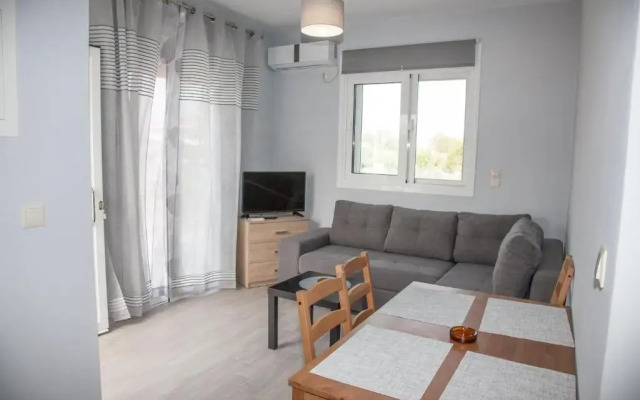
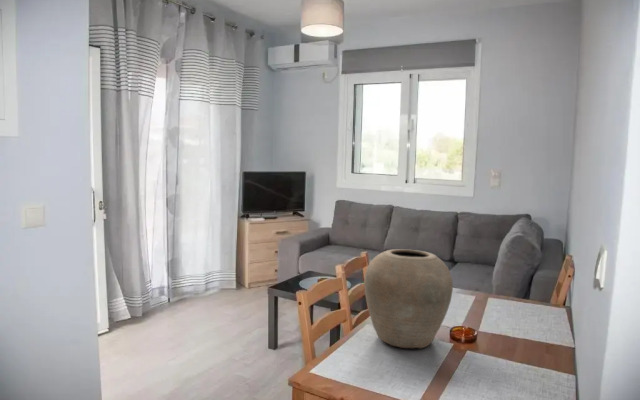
+ vase [363,248,454,349]
